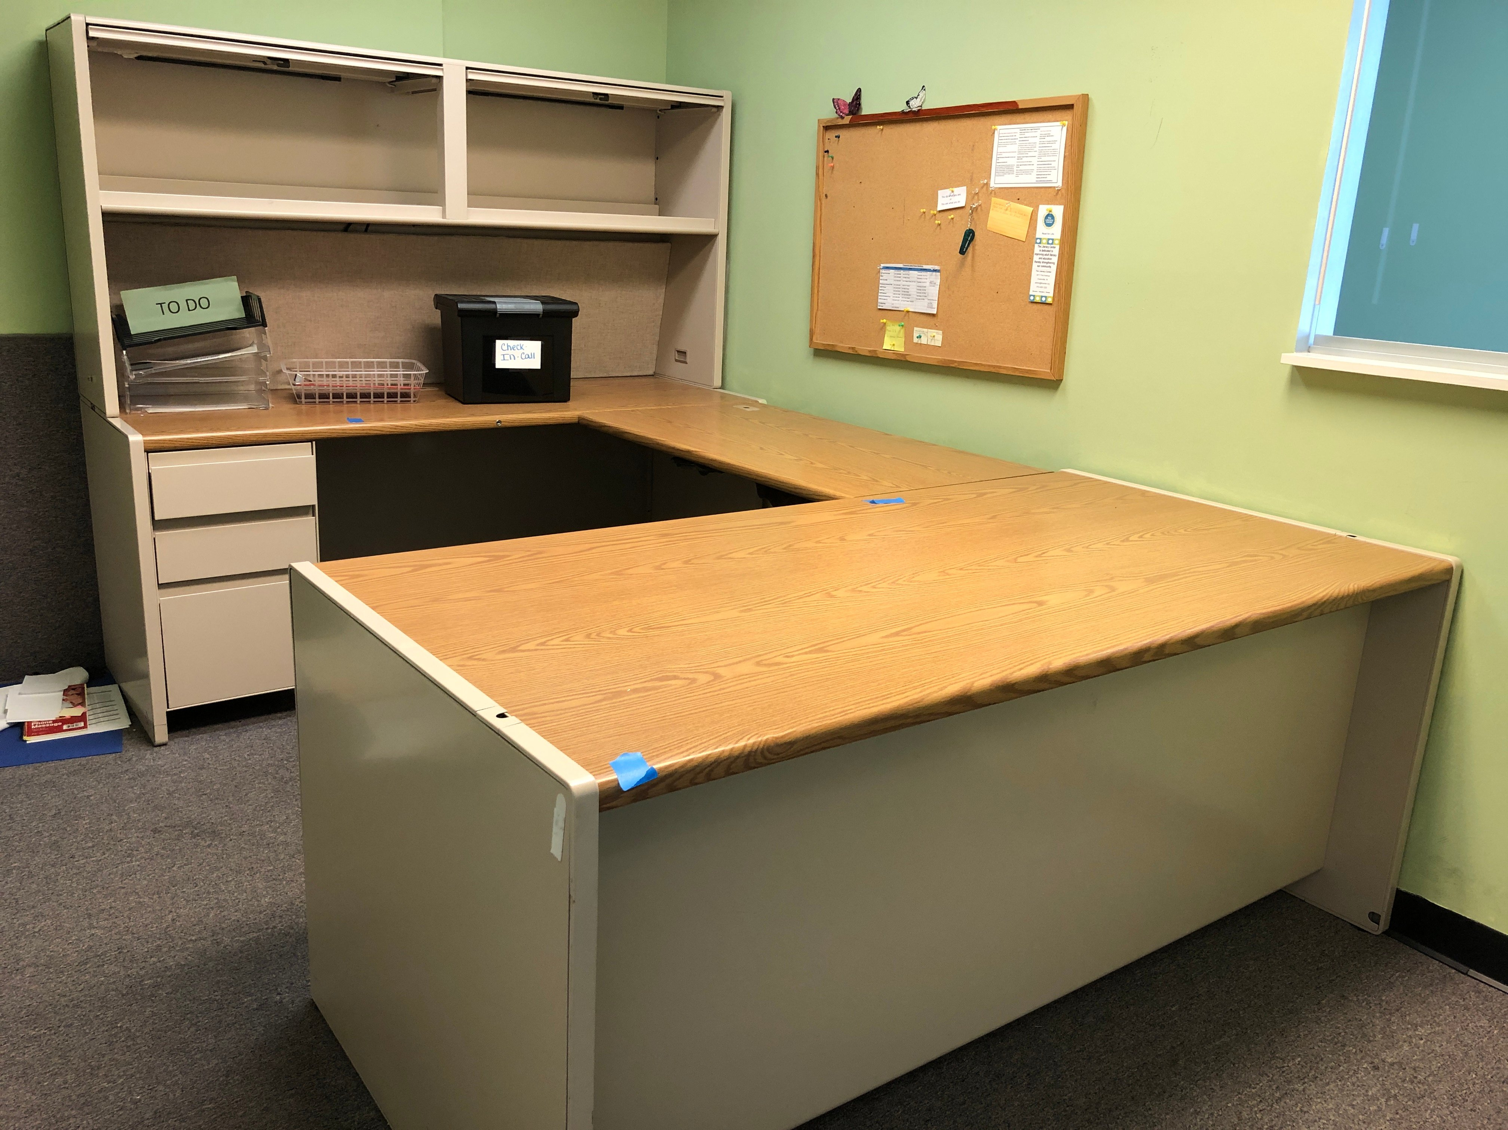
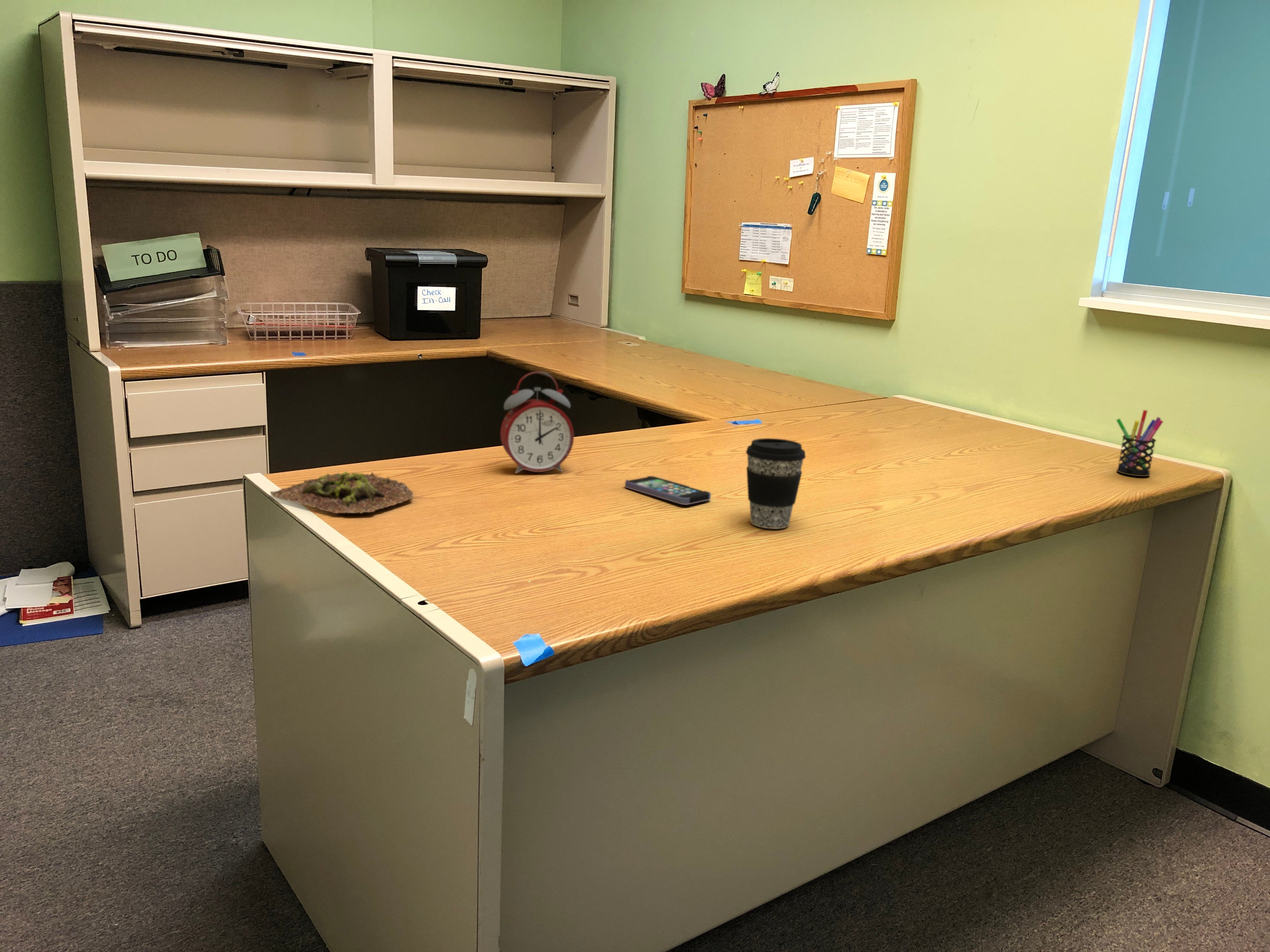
+ smartphone [625,476,711,505]
+ coffee cup [746,438,806,529]
+ alarm clock [500,371,574,474]
+ pen holder [1116,410,1164,477]
+ succulent plant [270,471,414,514]
